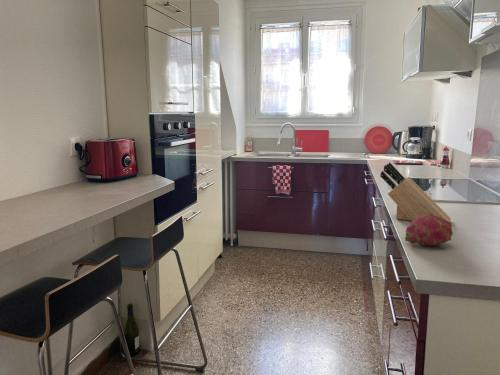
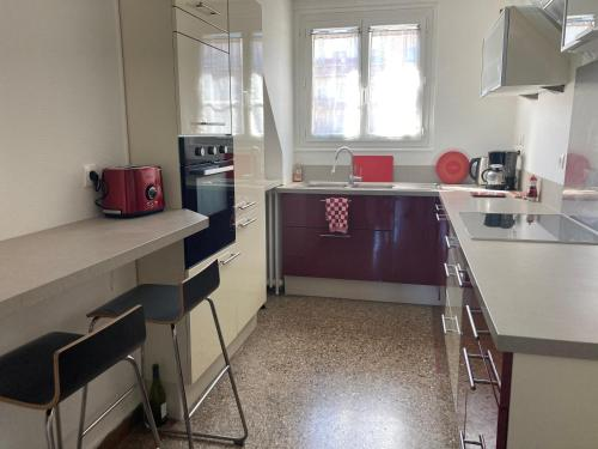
- knife block [379,161,452,223]
- fruit [404,214,454,247]
